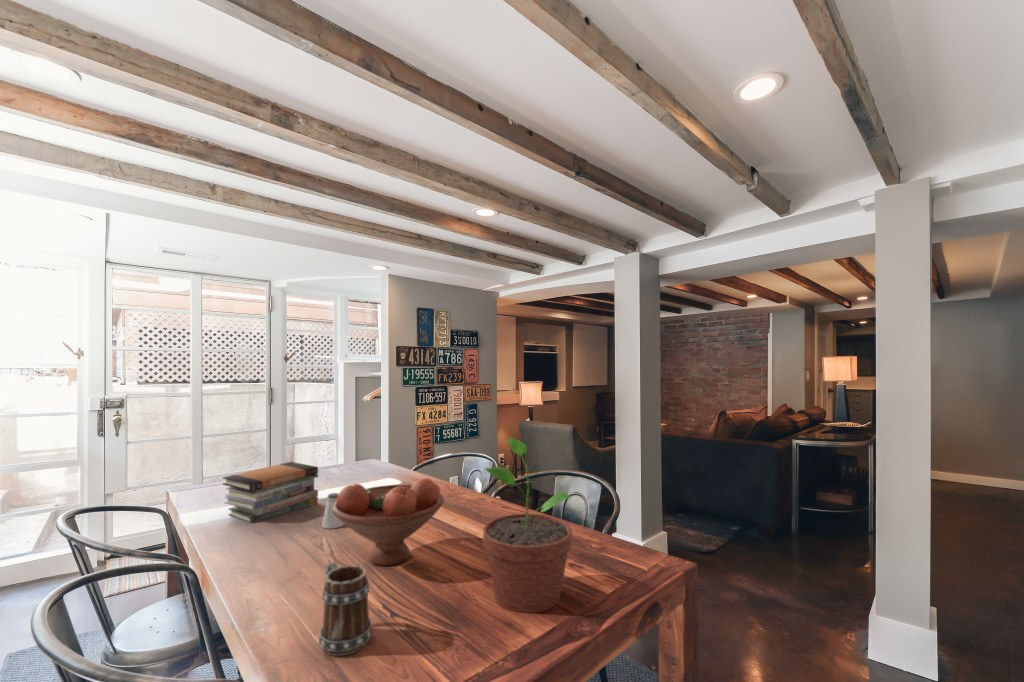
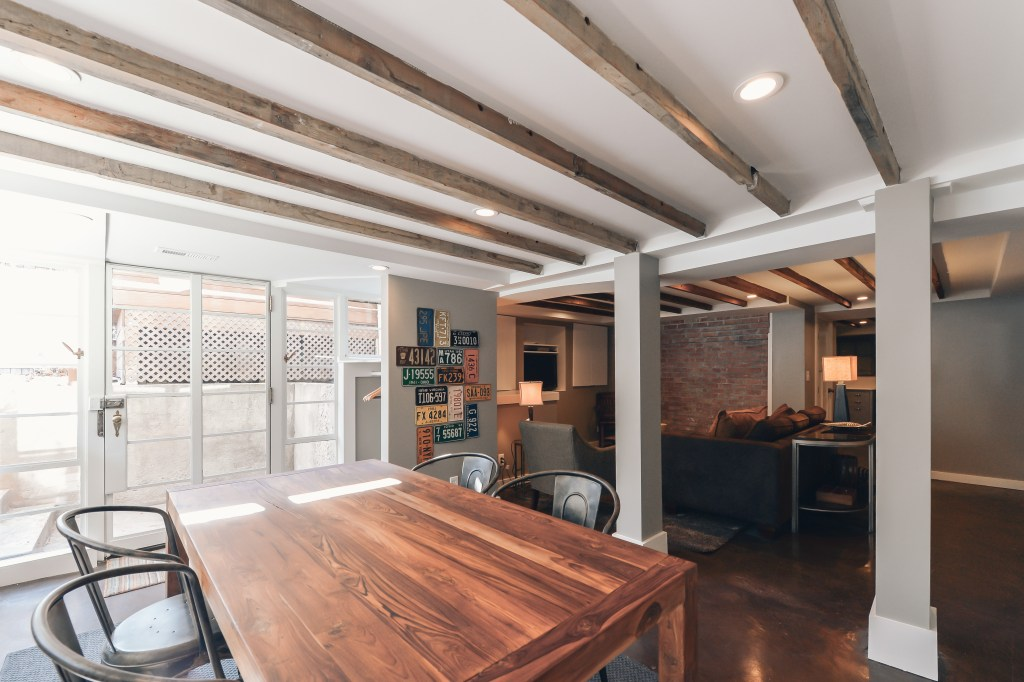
- book stack [221,461,319,524]
- potted plant [482,436,573,614]
- fruit bowl [332,477,445,567]
- mug [318,560,373,657]
- saltshaker [321,492,345,530]
